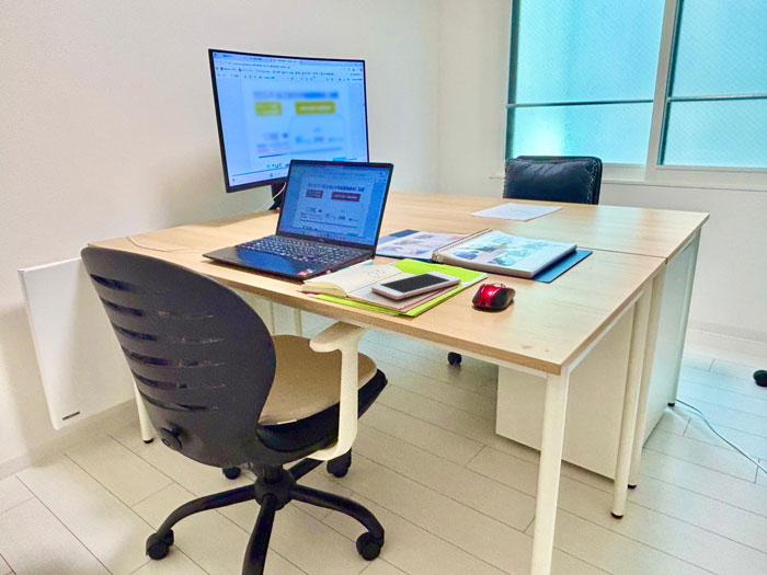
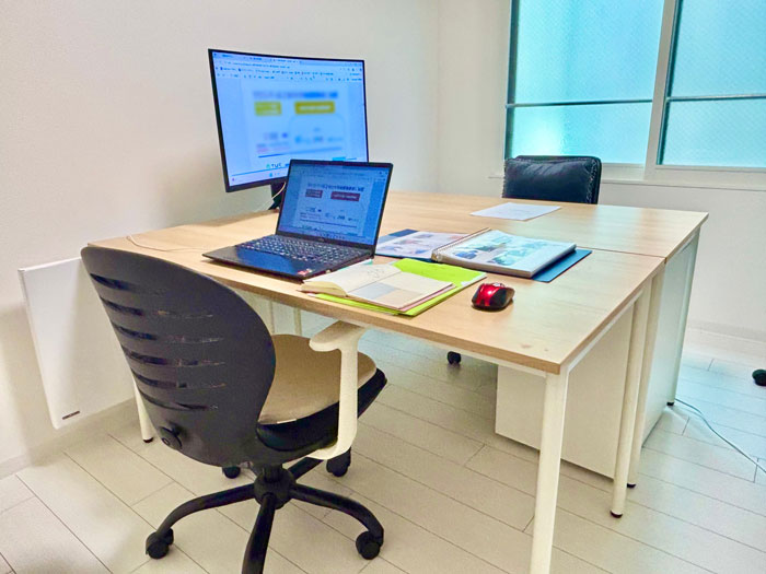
- cell phone [370,271,462,300]
